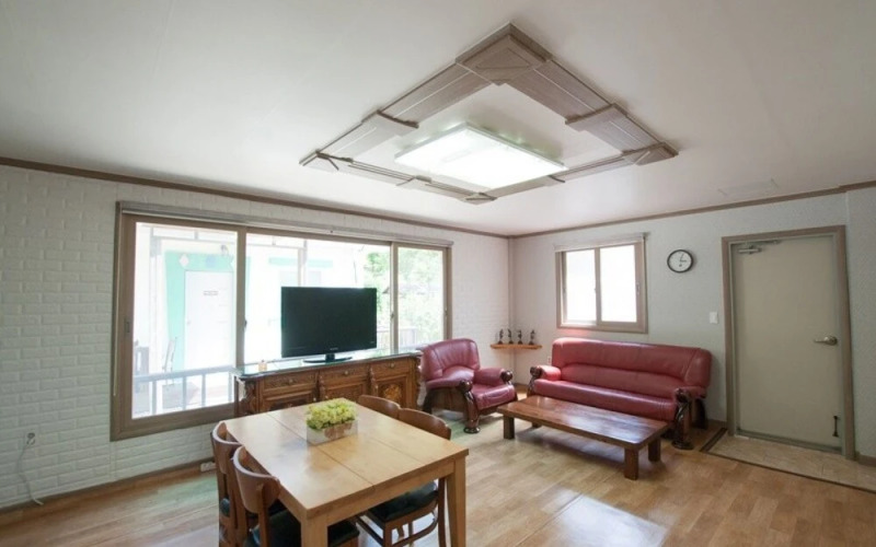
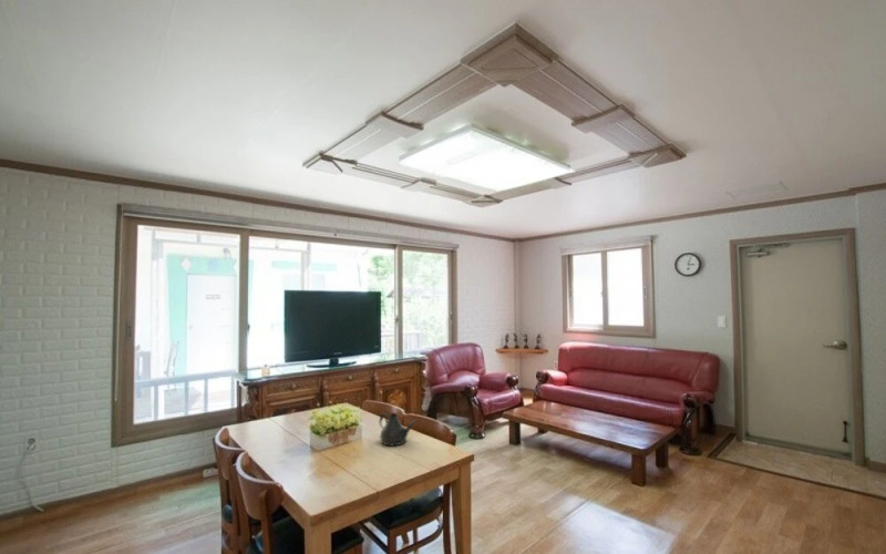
+ teapot [379,411,420,447]
